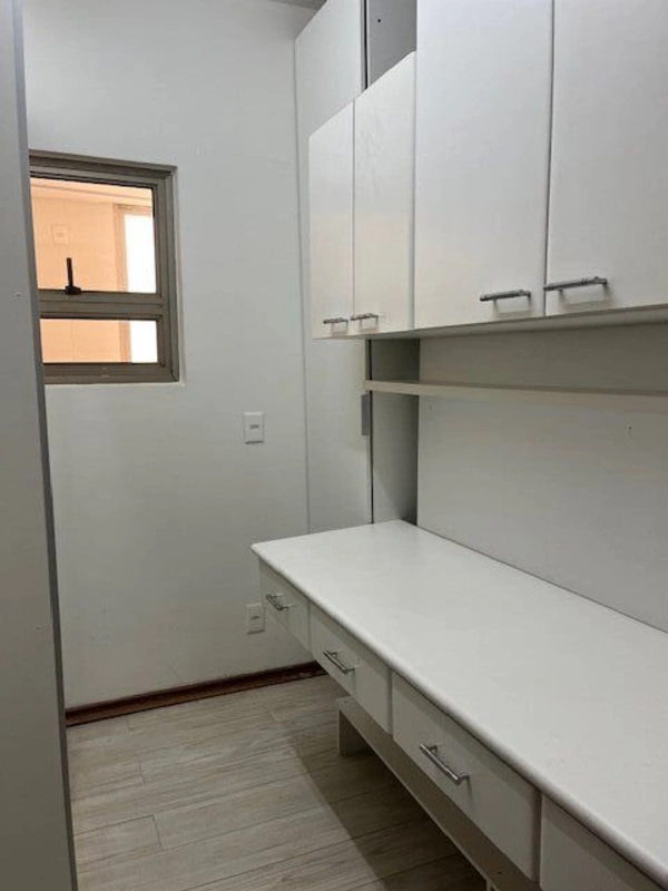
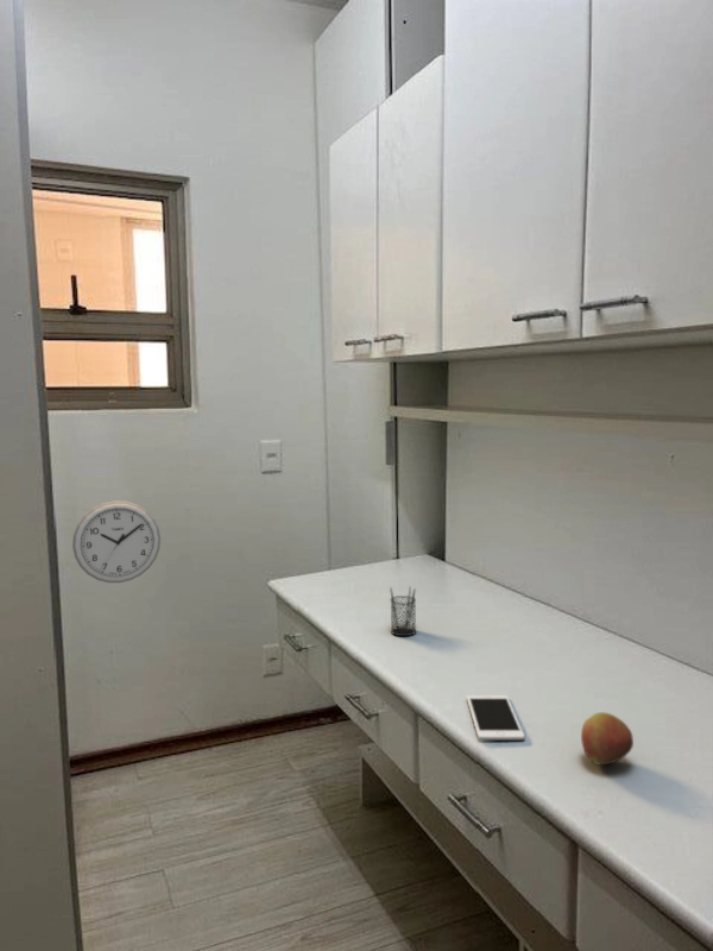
+ wall clock [71,499,162,584]
+ apple [580,711,635,767]
+ pencil holder [389,585,417,637]
+ cell phone [466,694,525,741]
